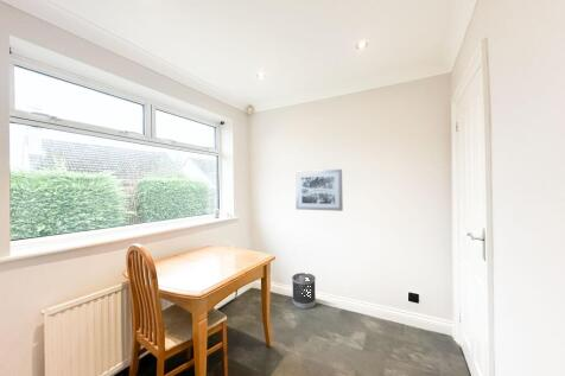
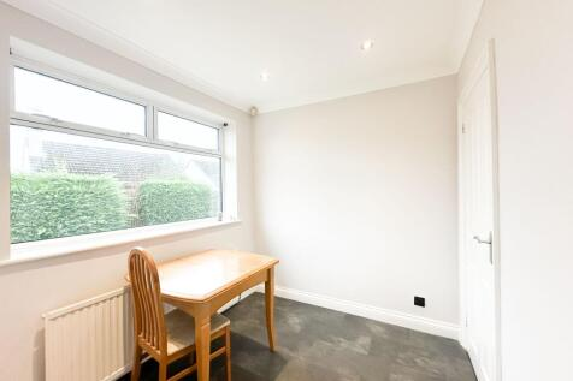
- wall art [294,168,344,212]
- wastebasket [291,272,317,311]
